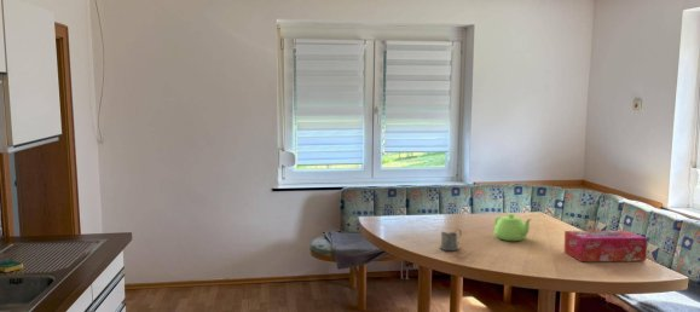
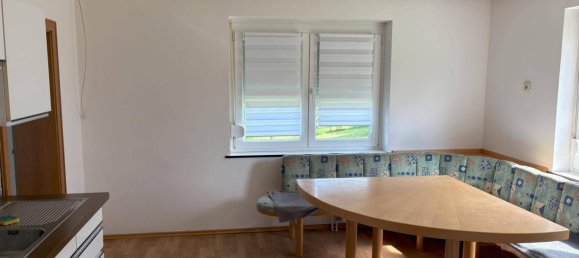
- teapot [492,213,532,242]
- tea glass holder [439,227,463,252]
- tissue box [563,230,648,262]
